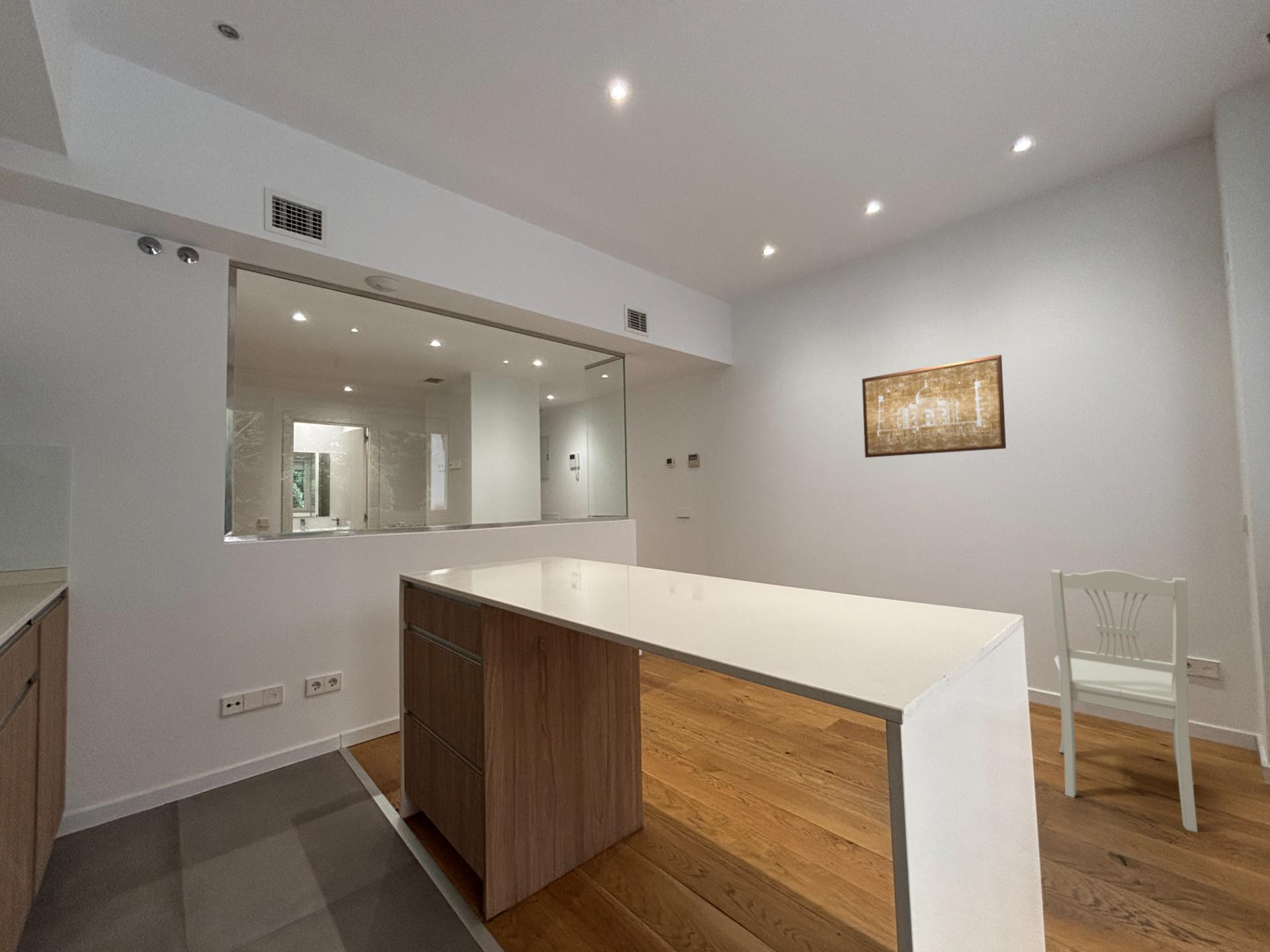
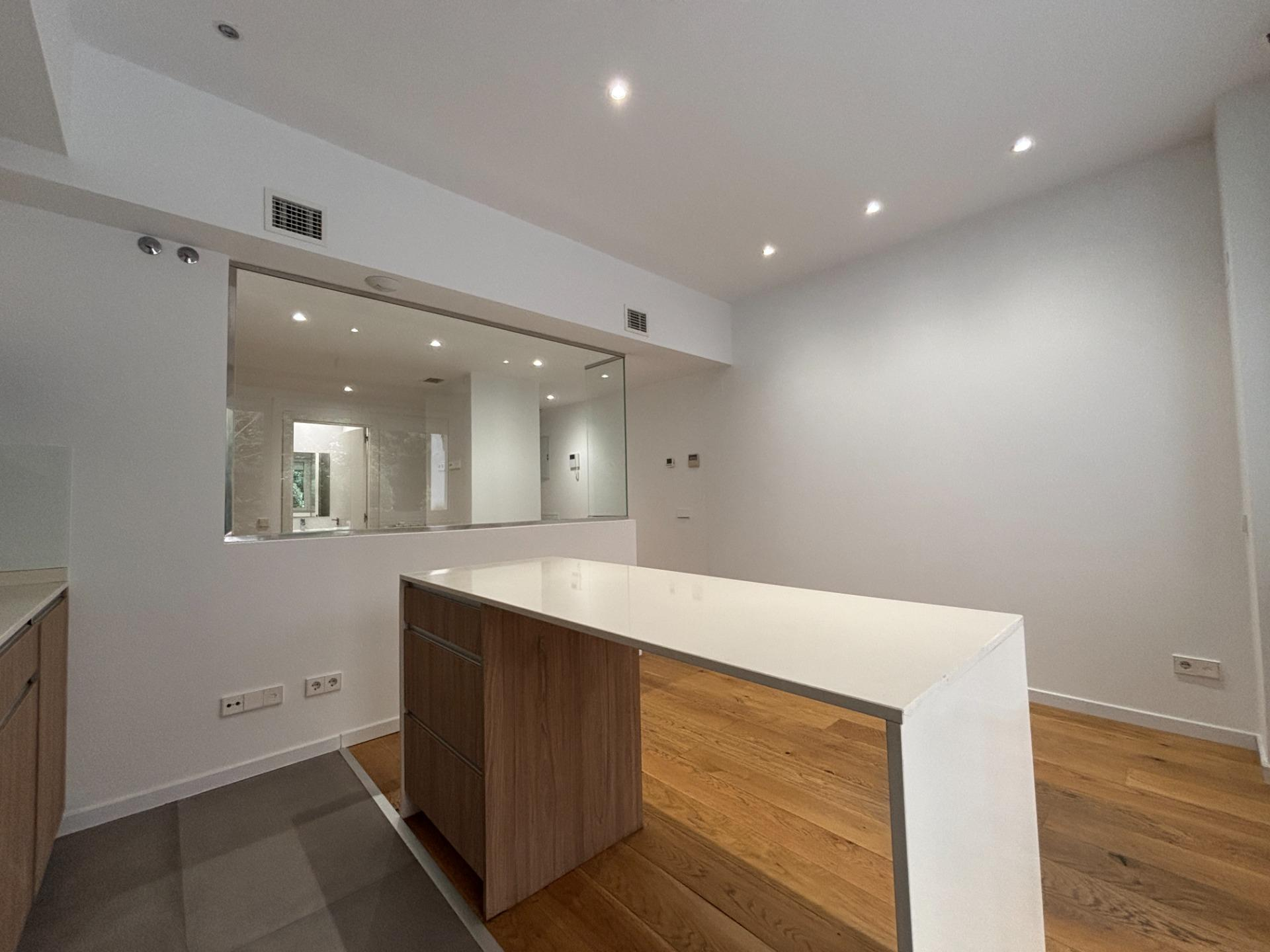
- wall art [861,354,1007,458]
- dining chair [1050,569,1199,833]
